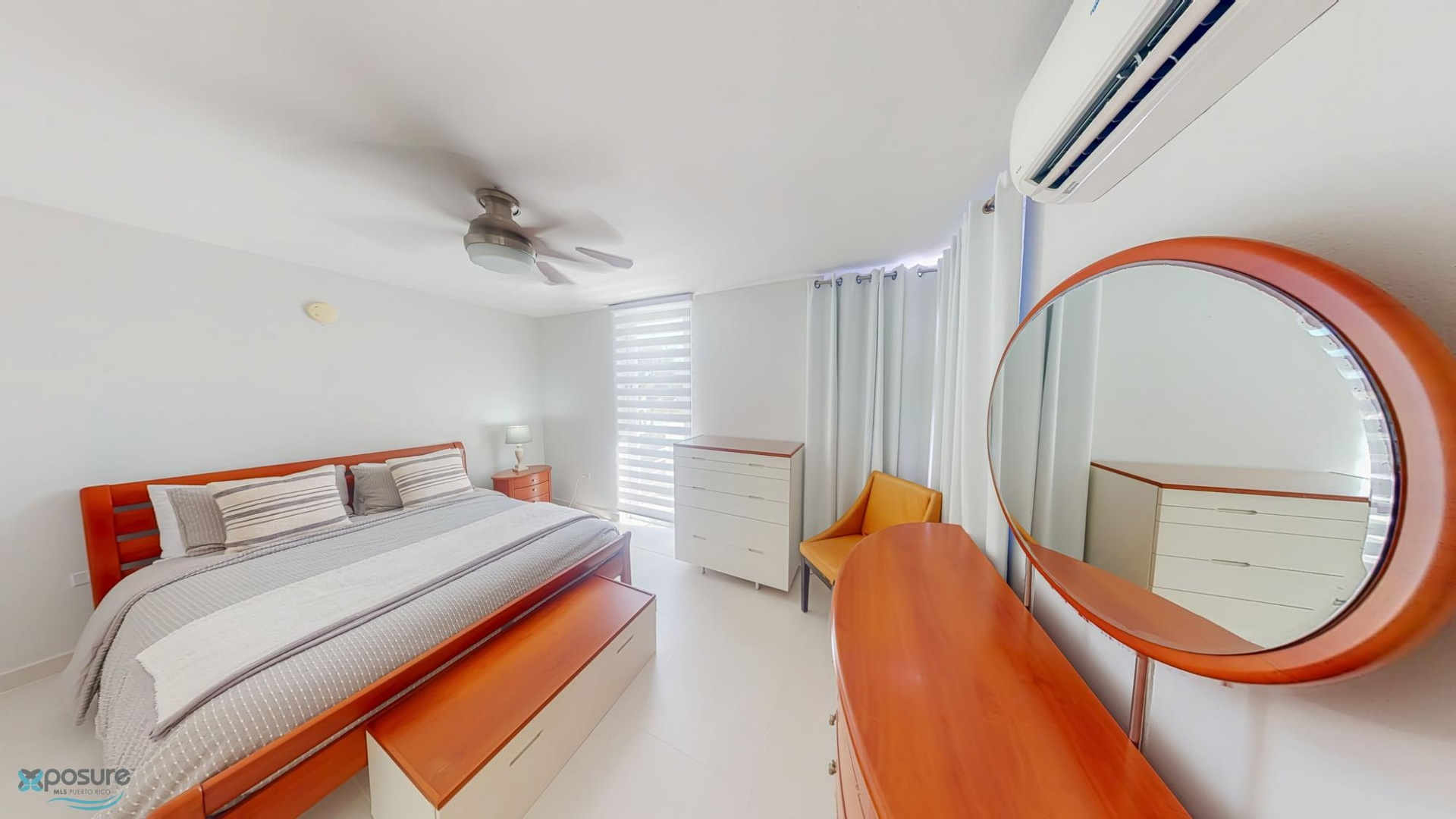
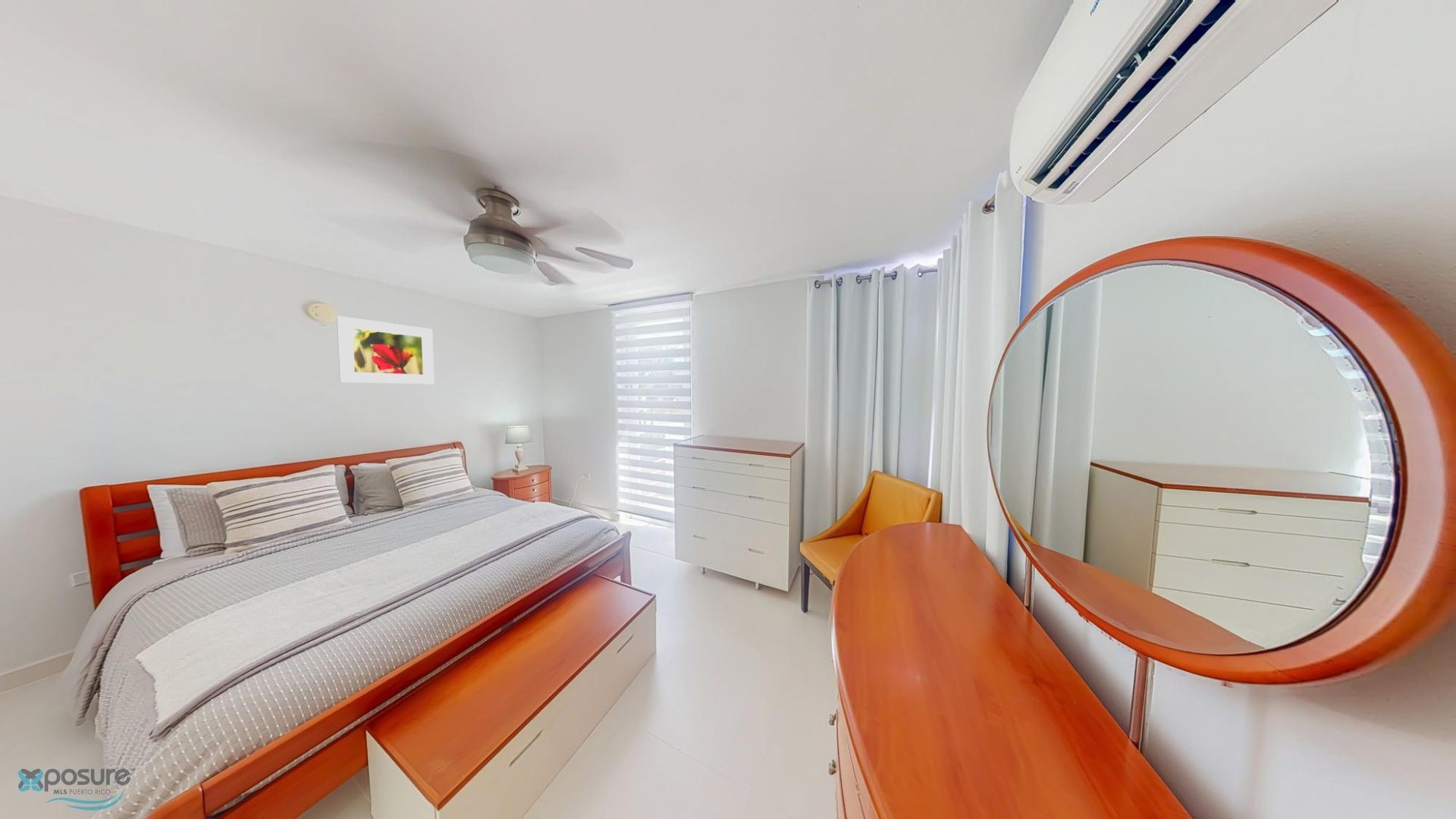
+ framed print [335,315,435,384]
